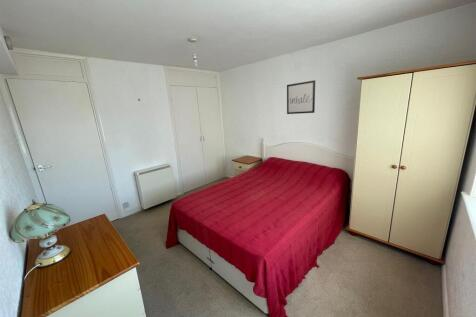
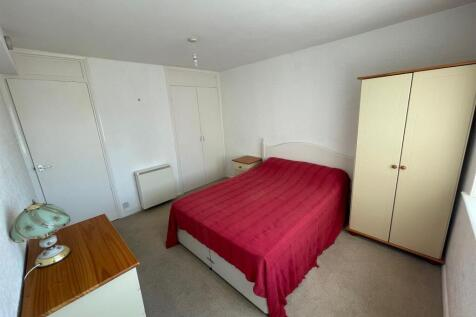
- wall art [286,79,316,115]
